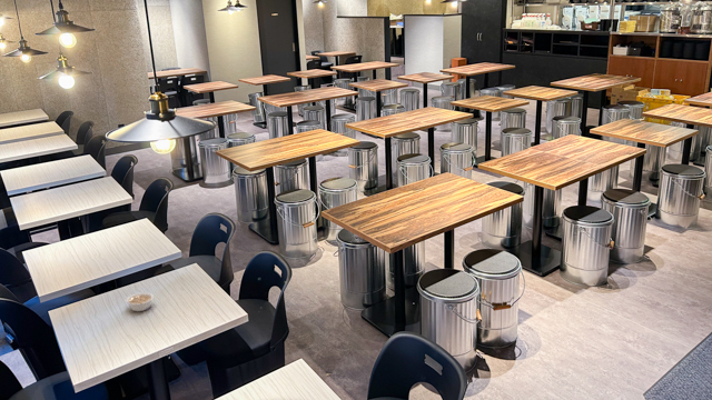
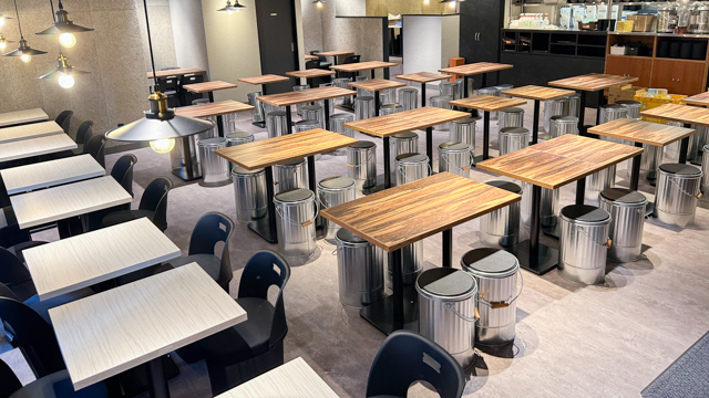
- legume [125,291,155,312]
